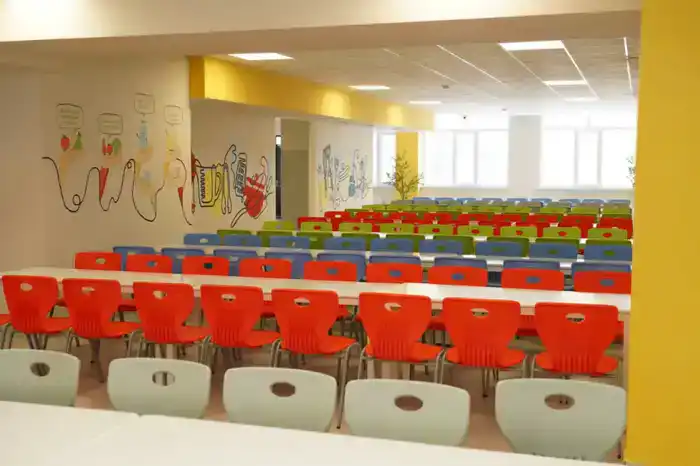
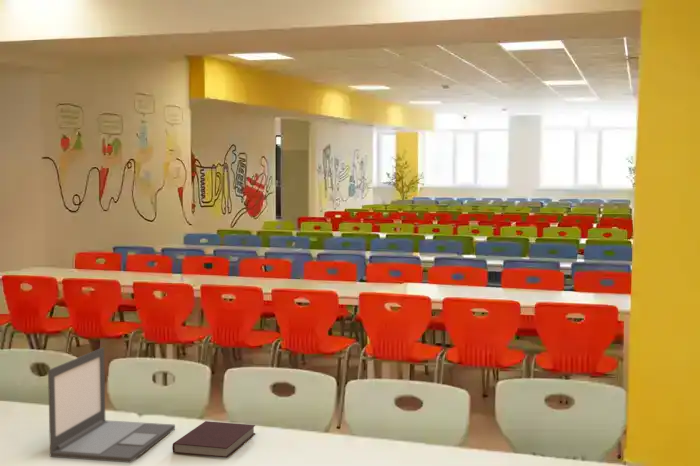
+ notebook [171,420,256,459]
+ laptop [47,346,176,464]
